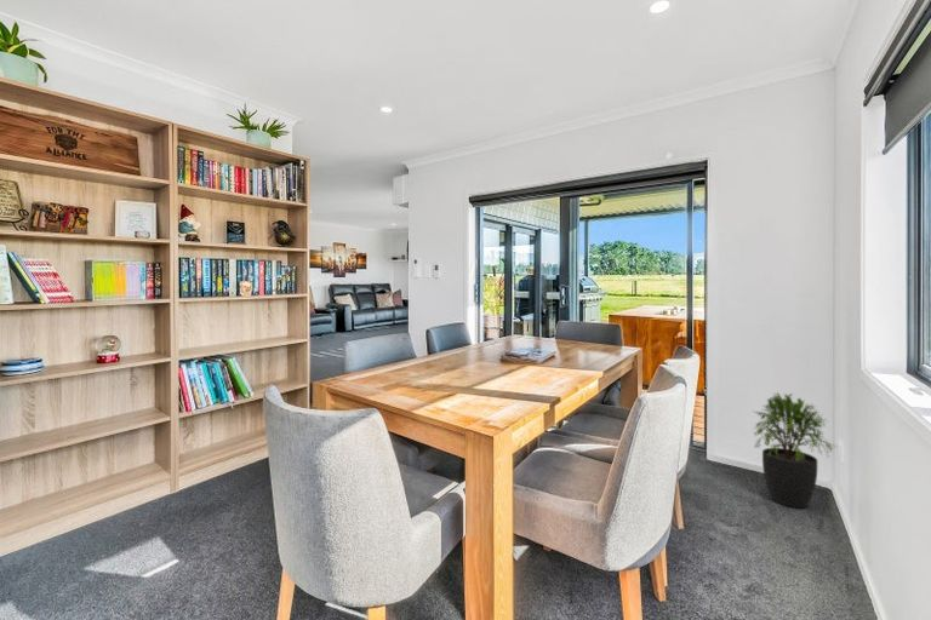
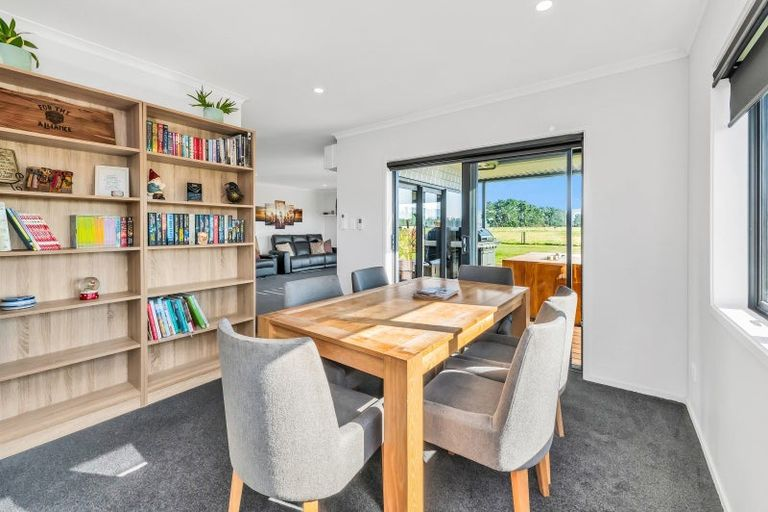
- potted plant [752,391,838,509]
